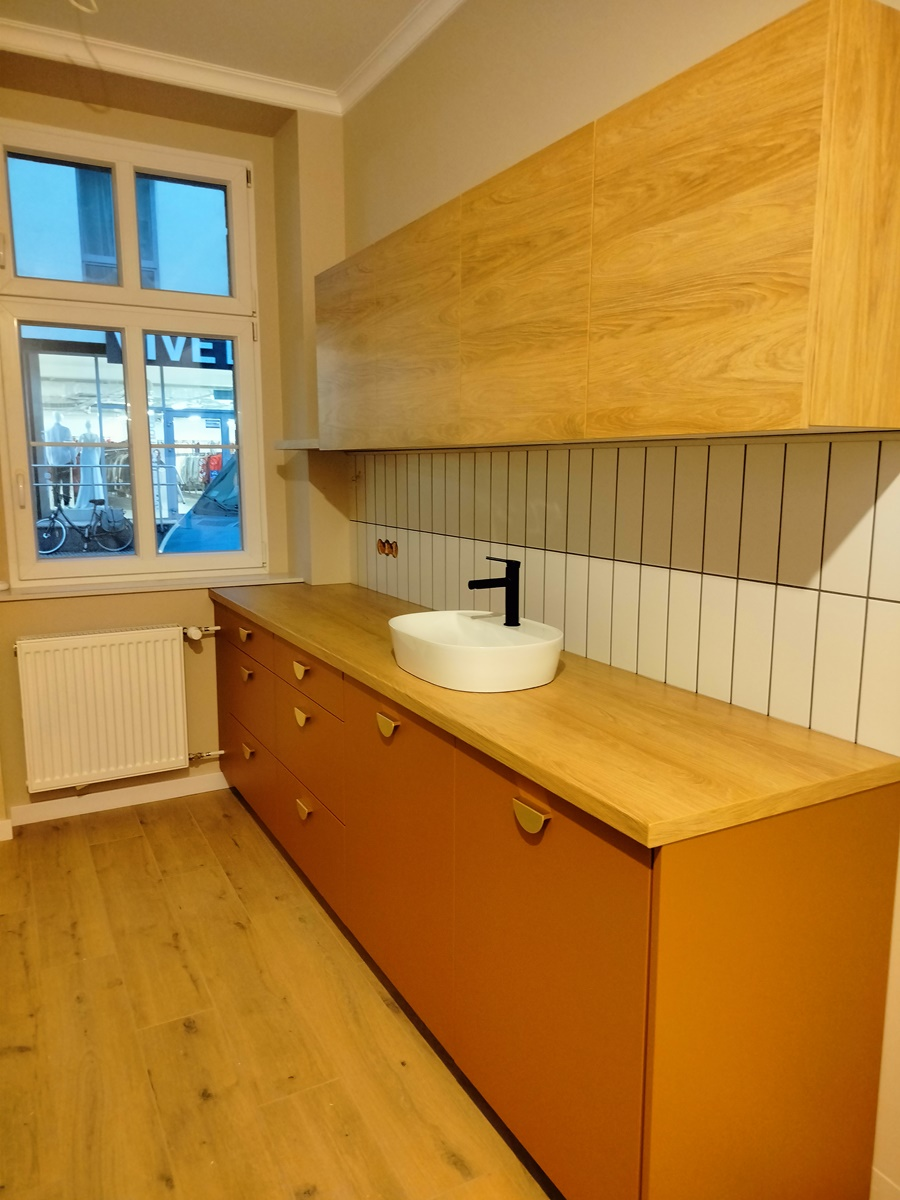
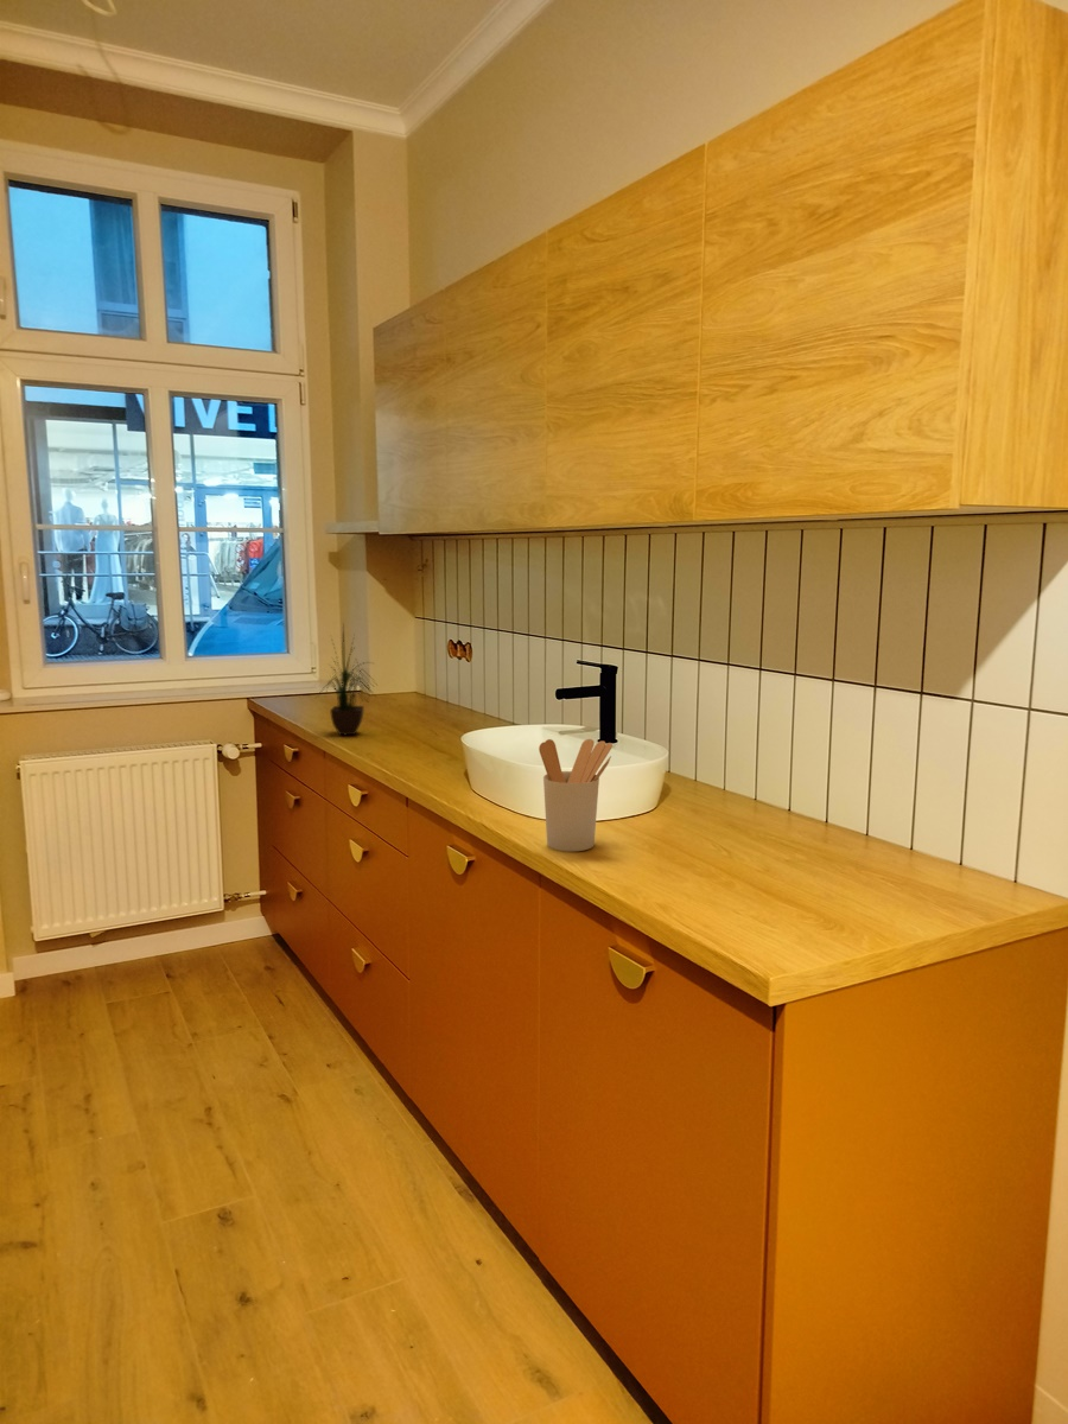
+ potted plant [316,617,377,736]
+ utensil holder [538,738,614,852]
